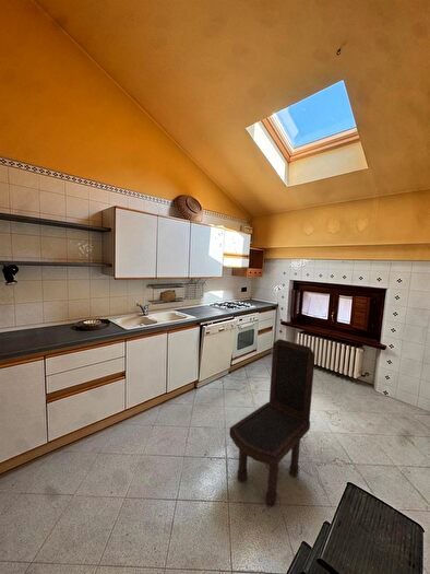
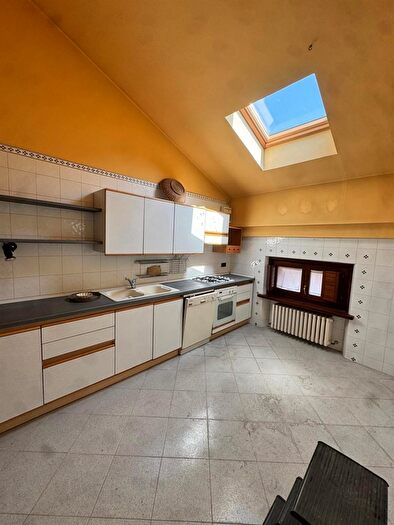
- dining chair [228,338,316,507]
